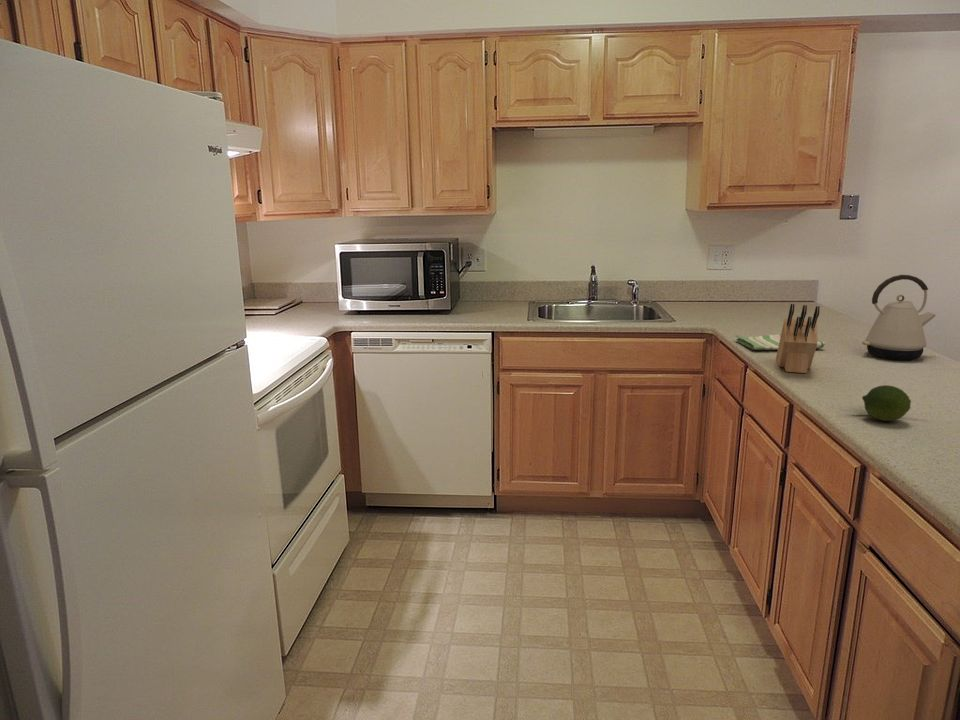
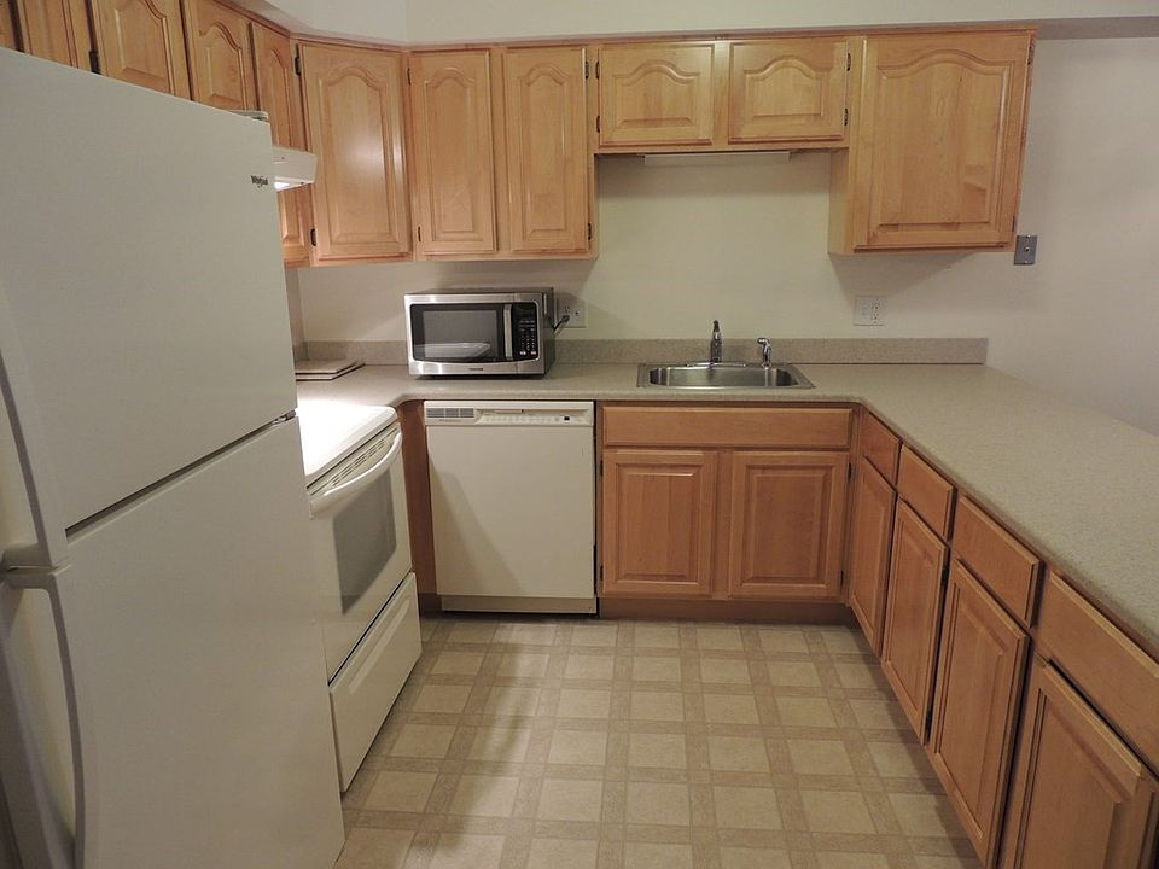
- knife block [775,303,821,374]
- kettle [861,274,937,361]
- dish towel [735,333,826,351]
- fruit [861,384,912,422]
